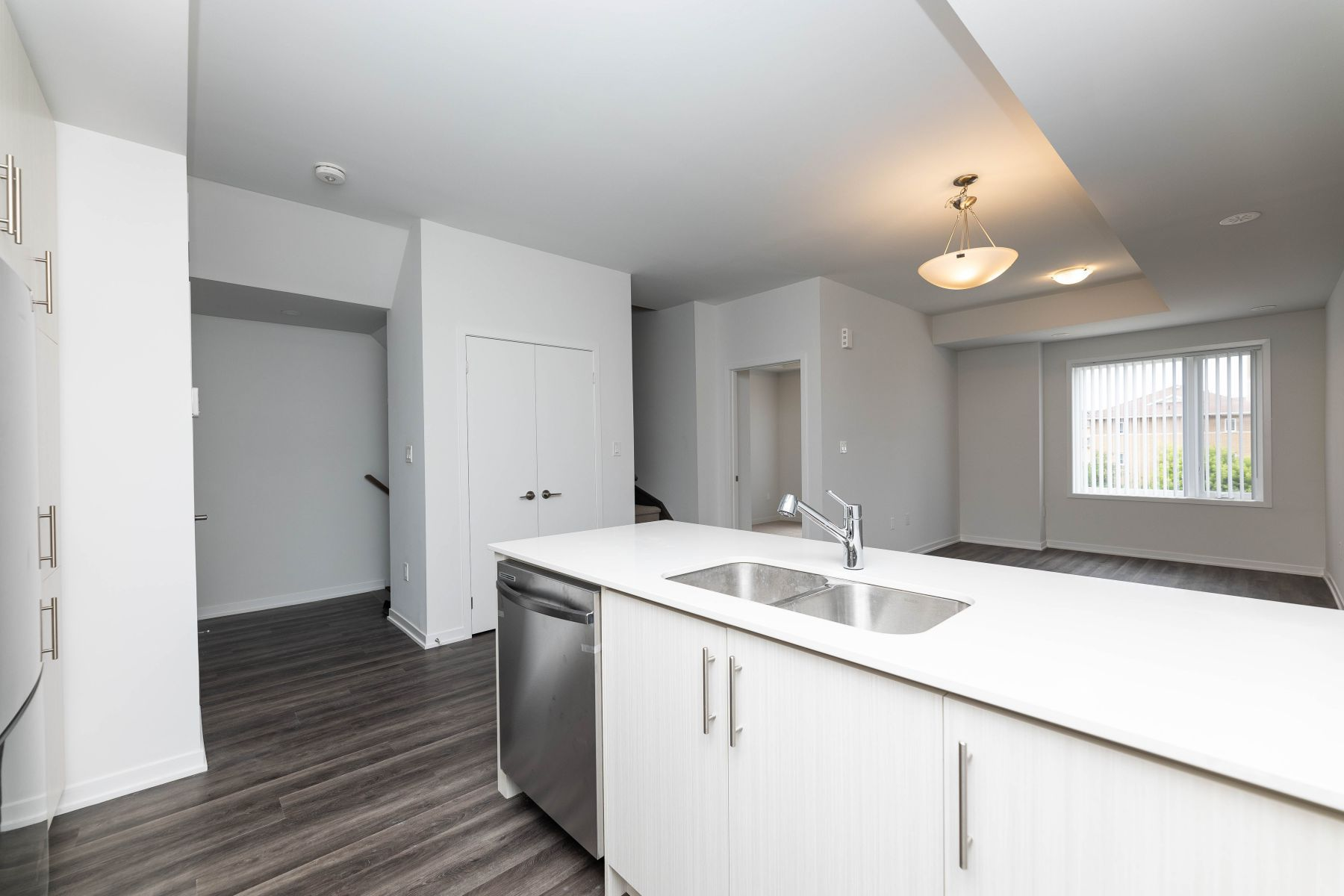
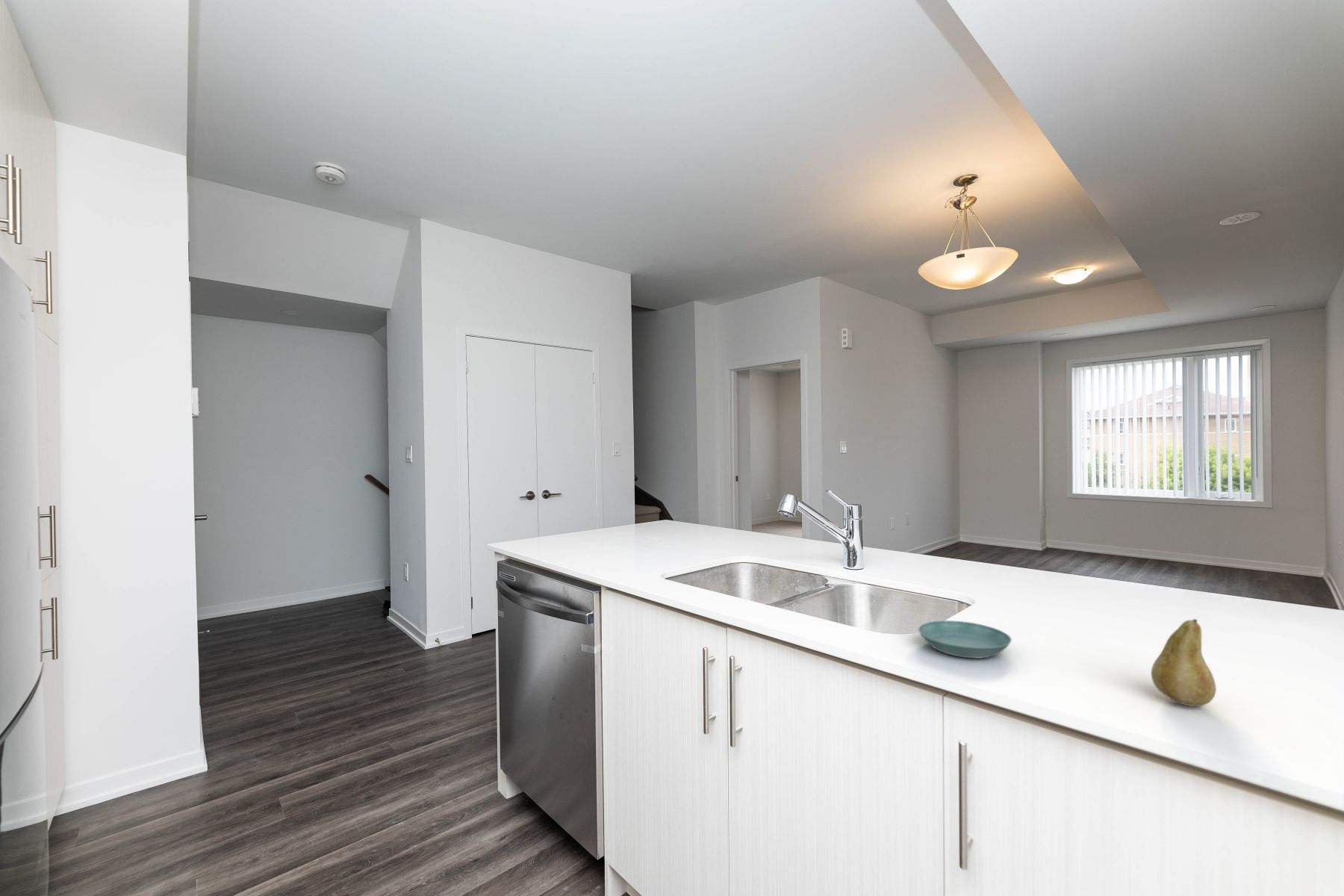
+ fruit [1151,618,1217,707]
+ saucer [918,620,1012,659]
